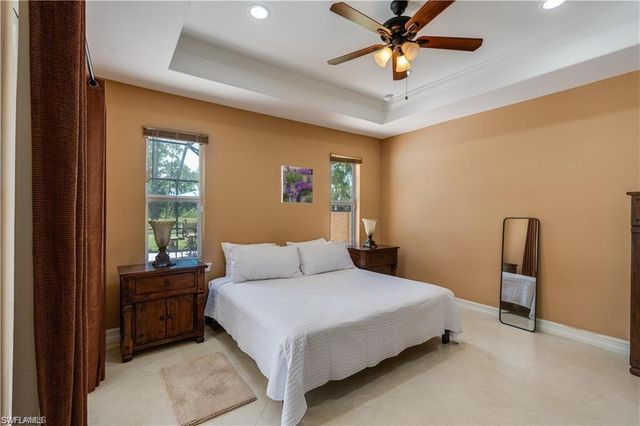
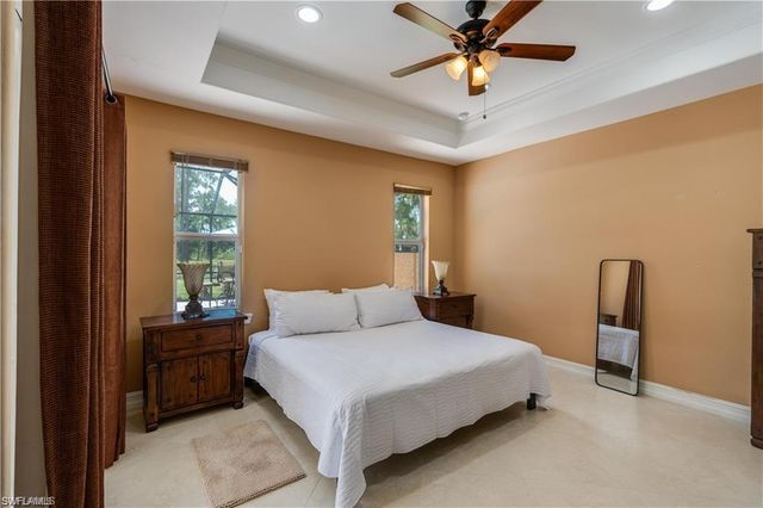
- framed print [280,165,314,204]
